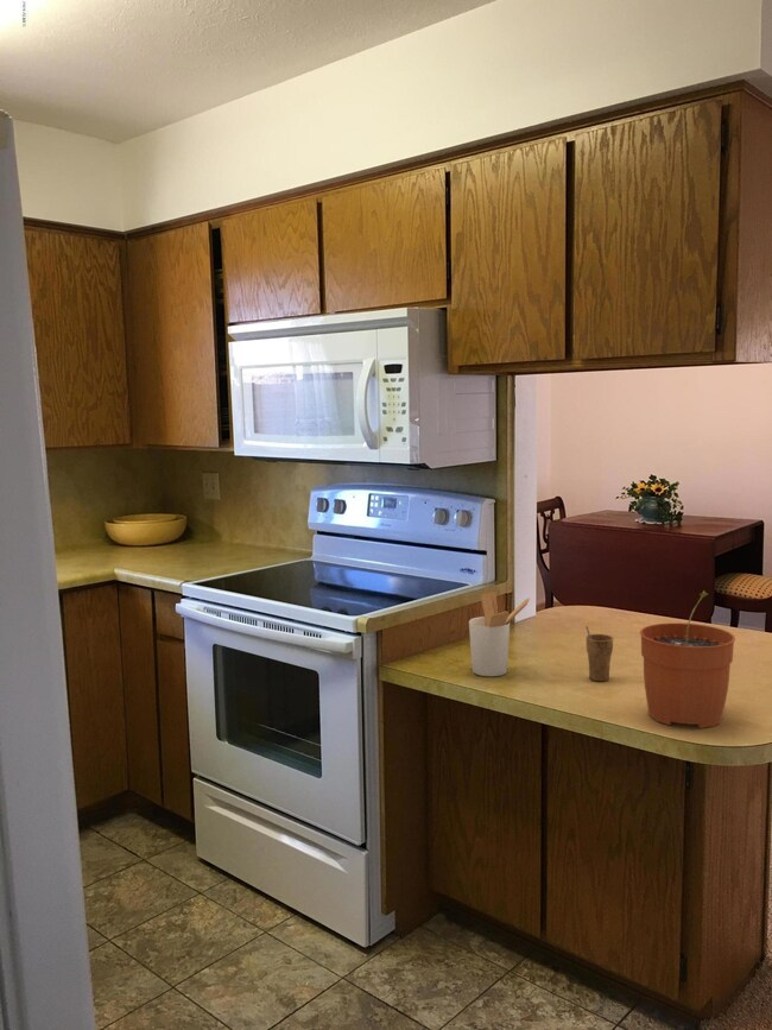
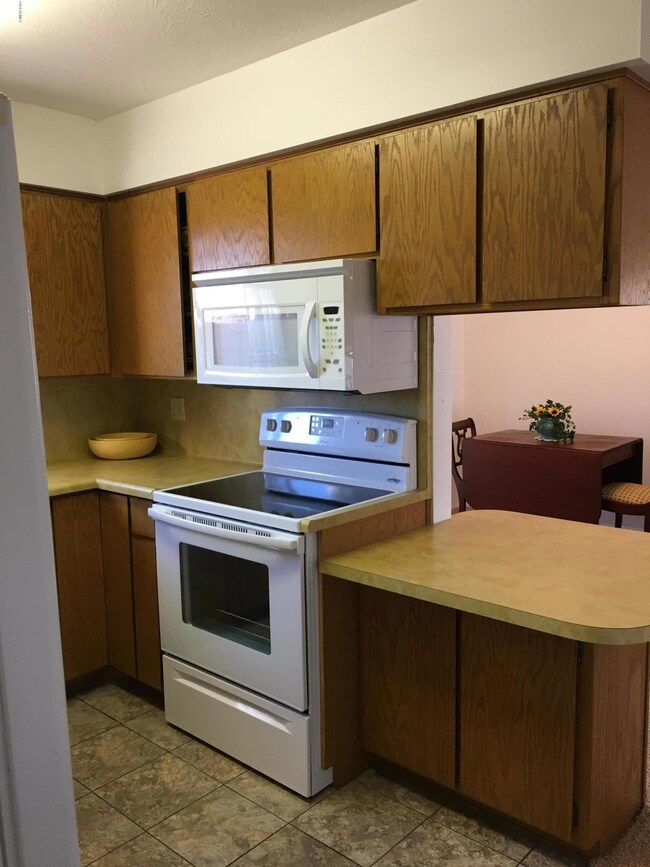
- utensil holder [468,590,531,677]
- plant pot [639,589,736,729]
- cup [584,625,614,682]
